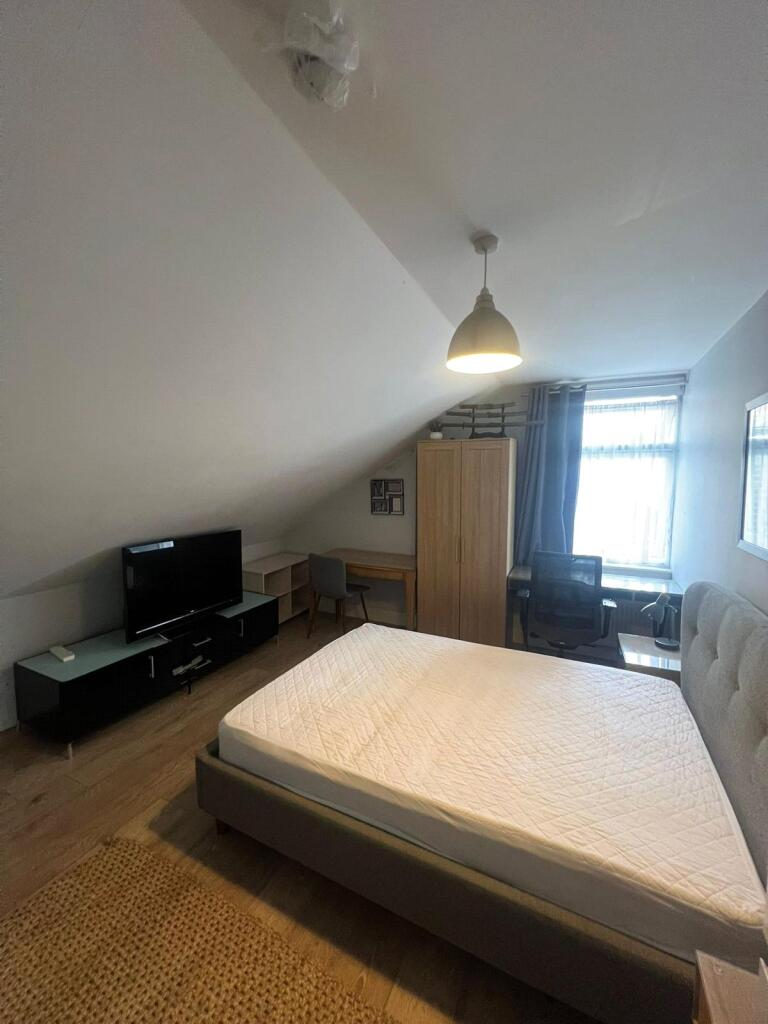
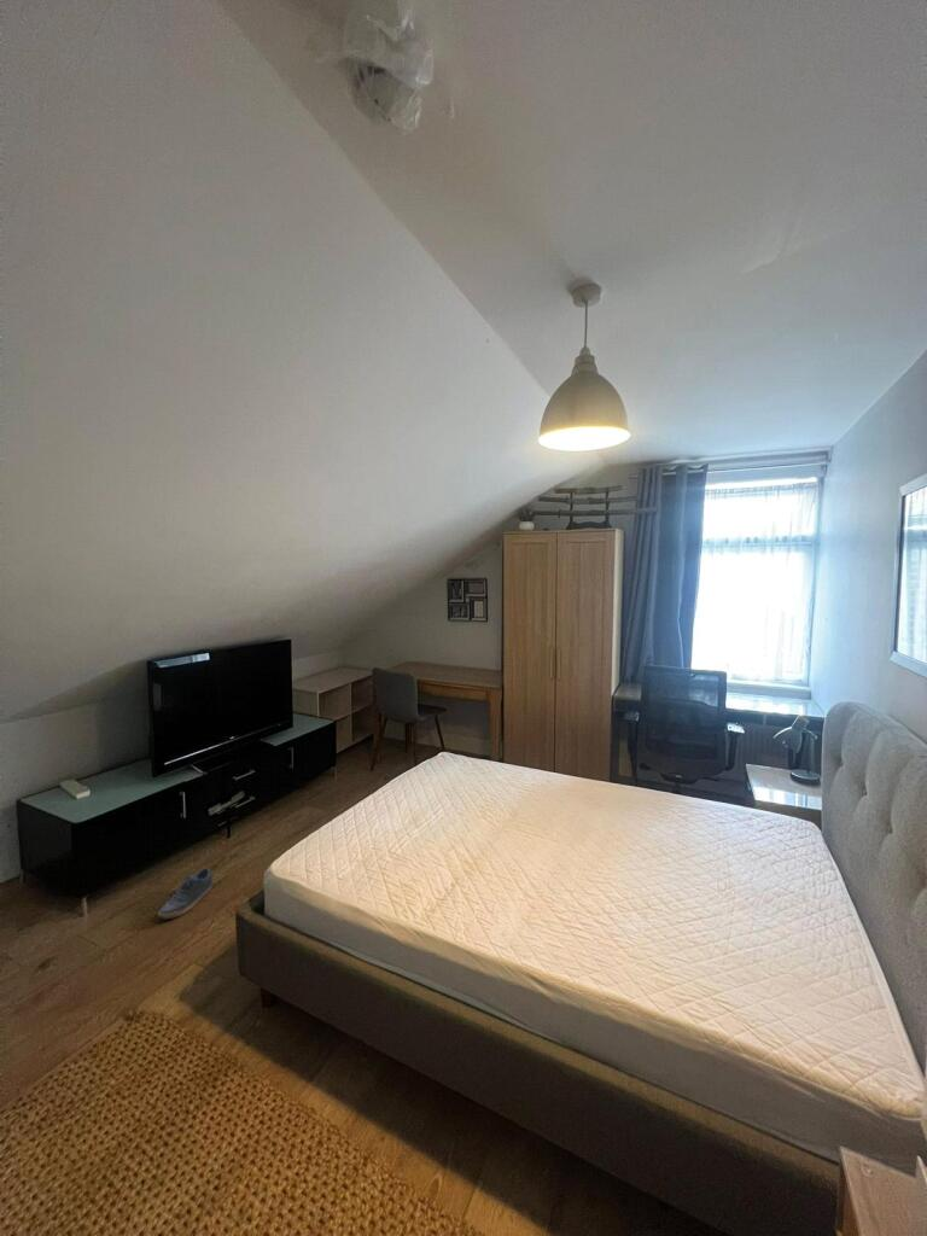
+ shoe [157,867,214,920]
